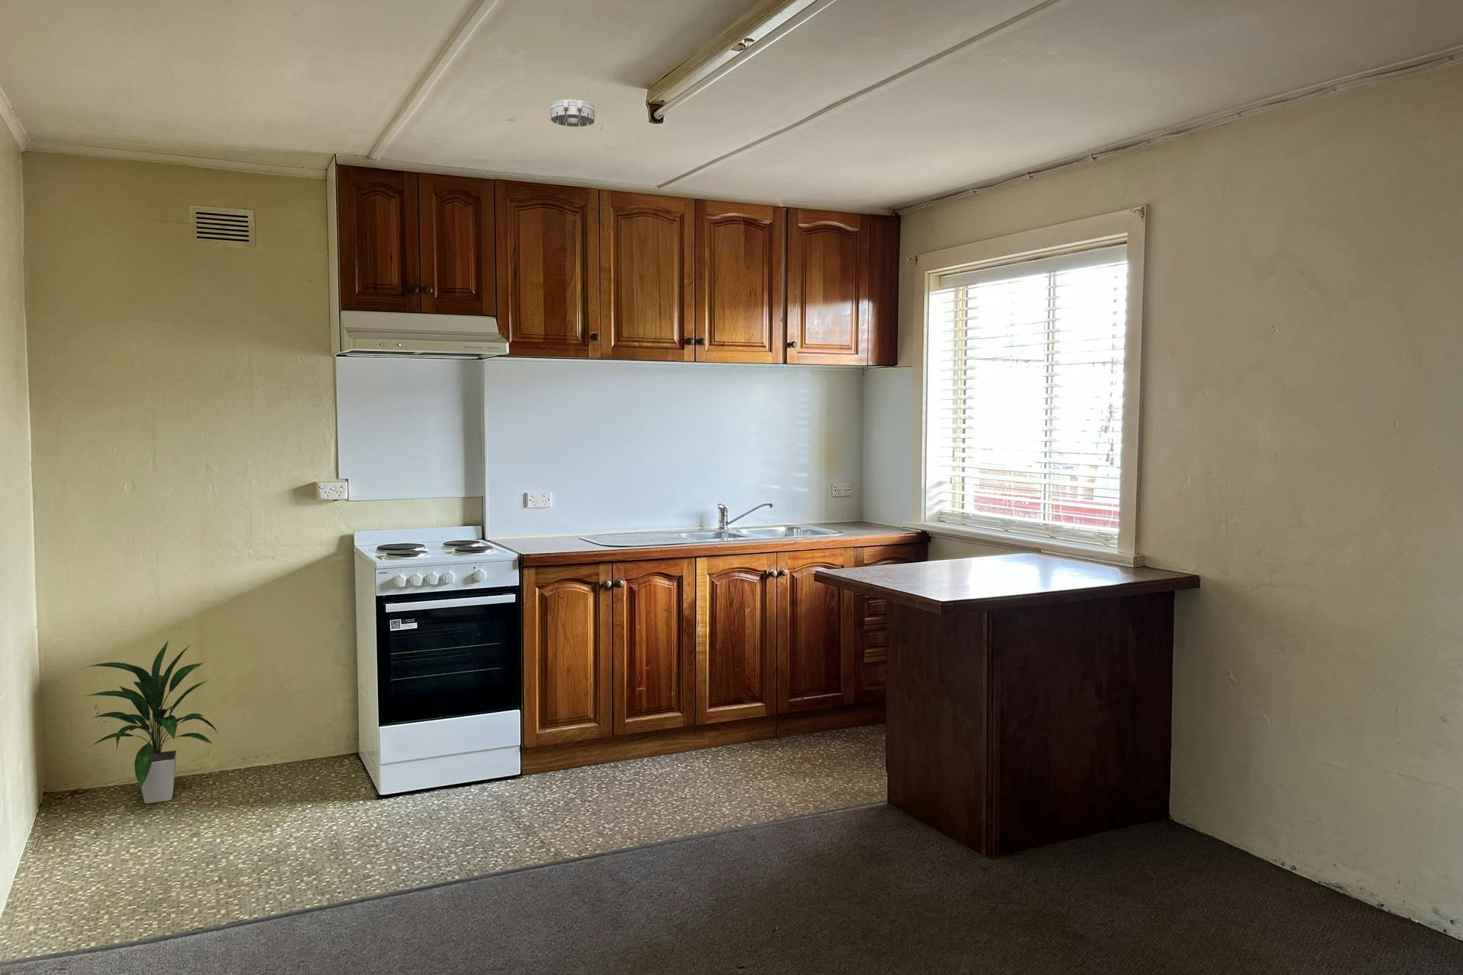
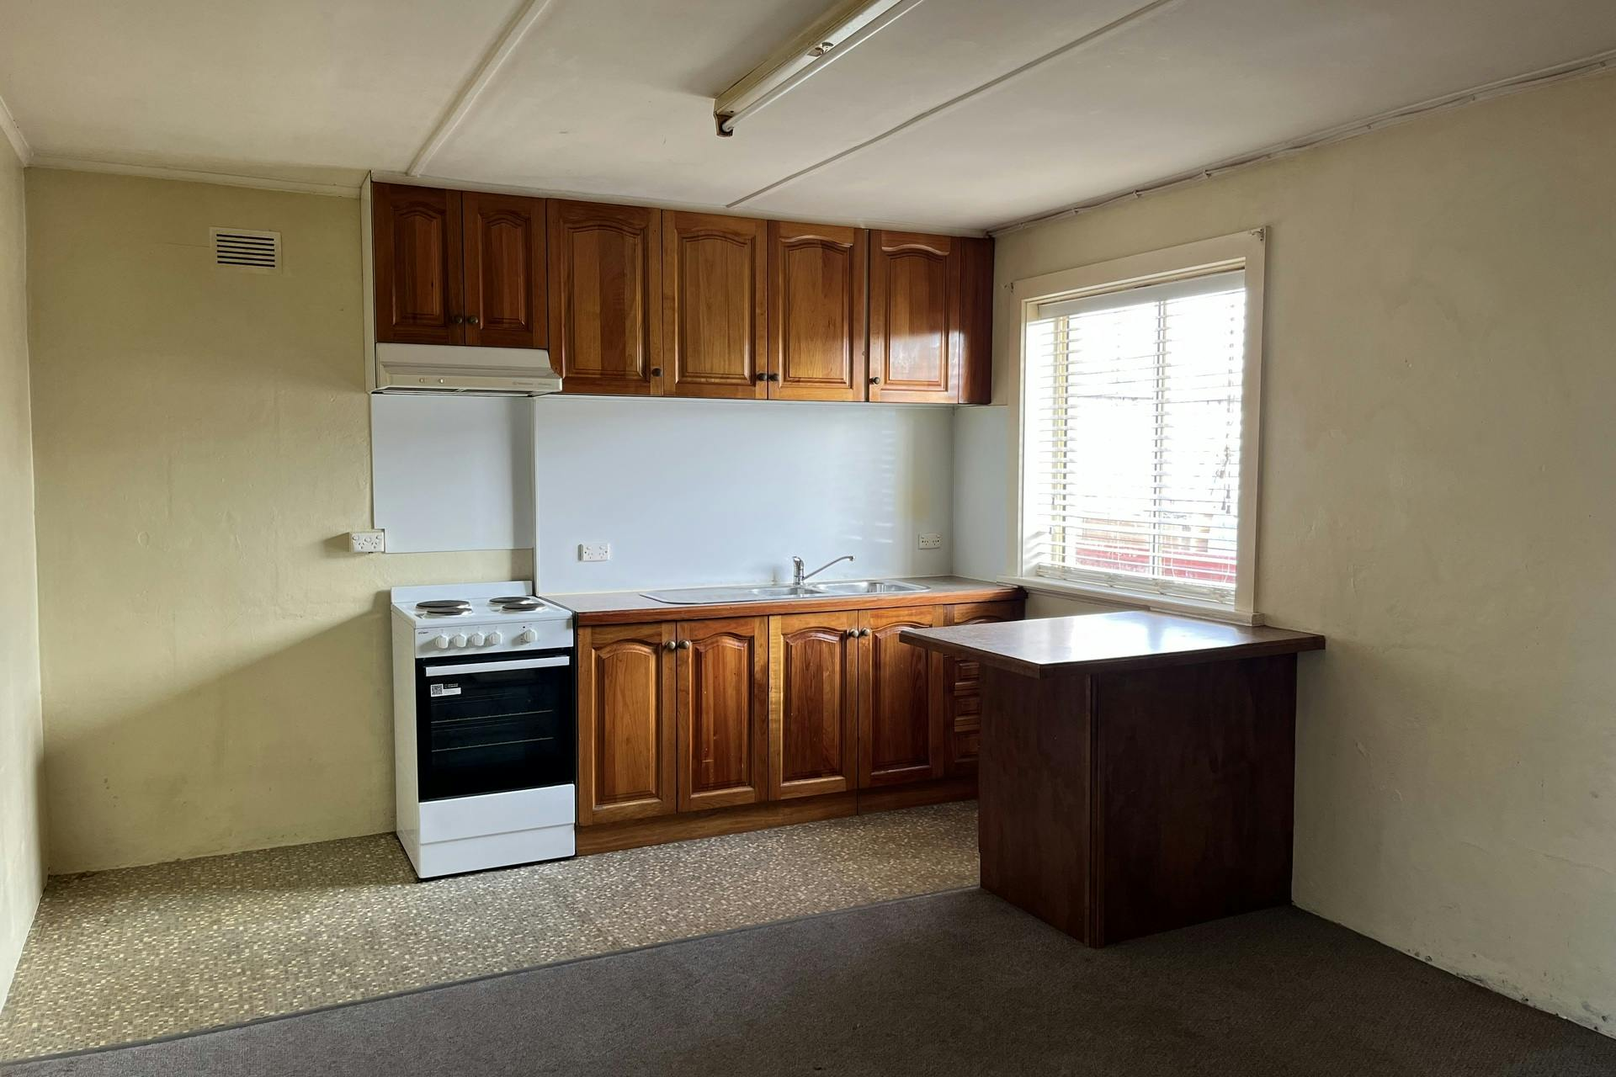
- smoke detector [550,98,595,127]
- indoor plant [83,640,219,804]
